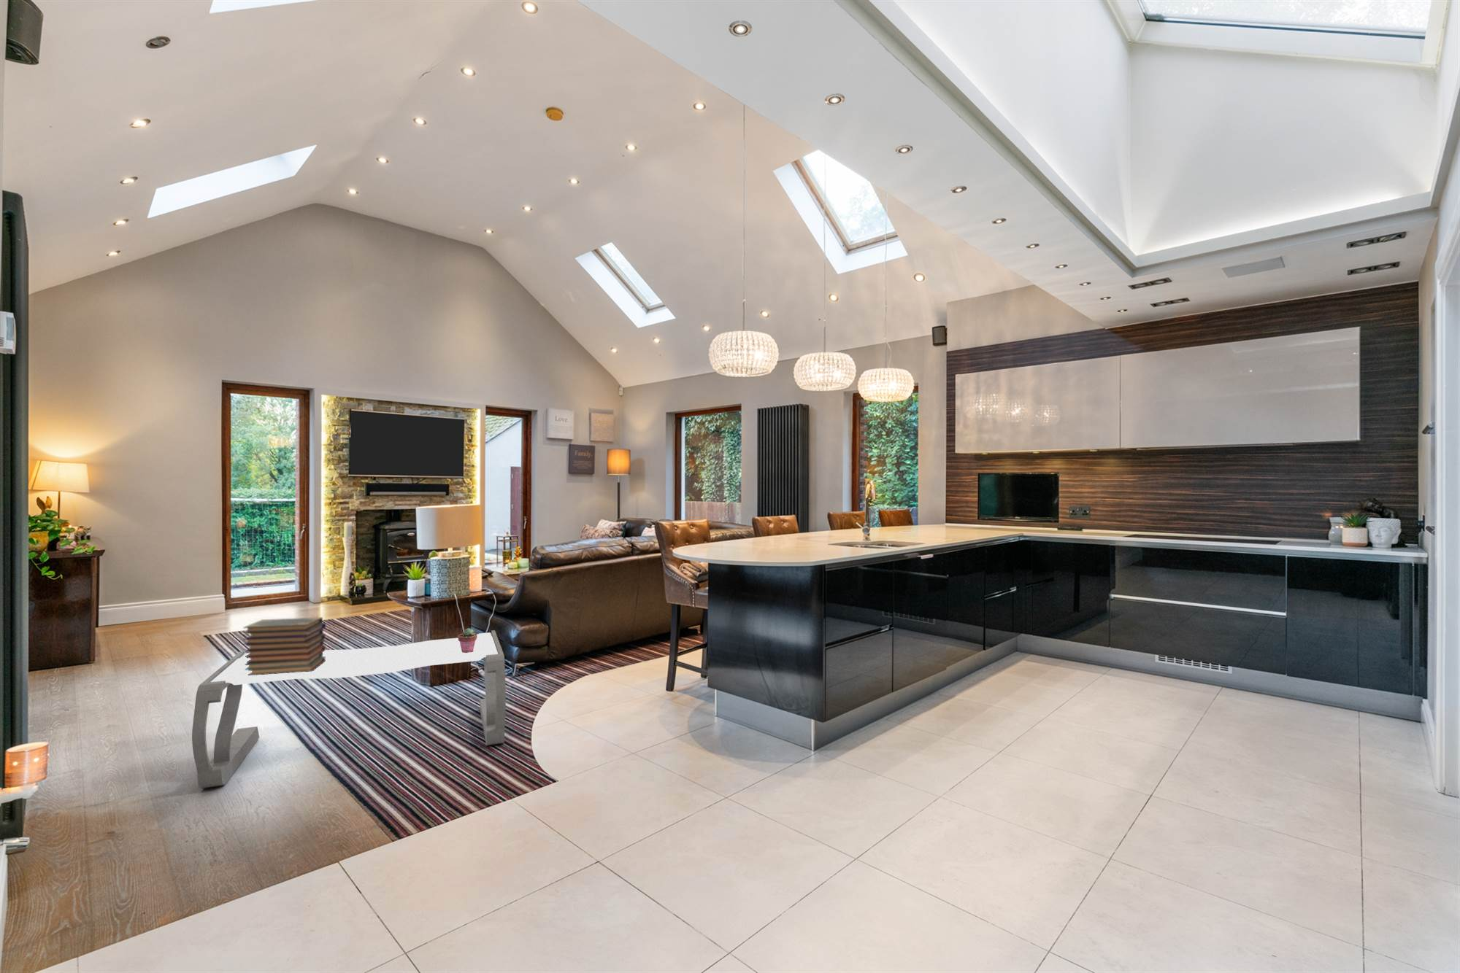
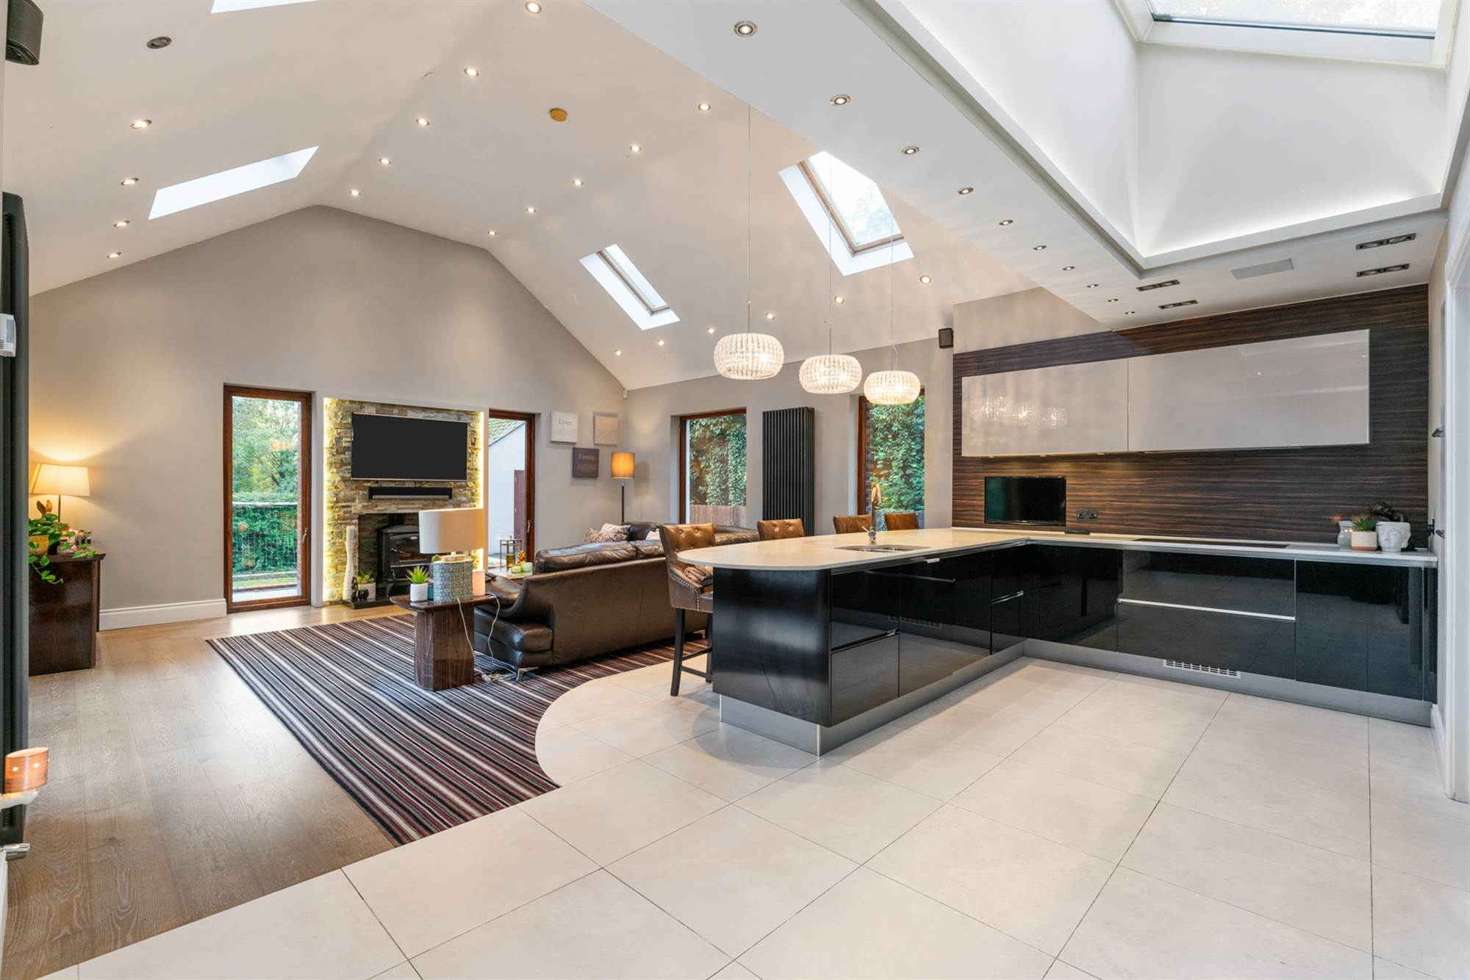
- book stack [242,617,326,675]
- coffee table [191,630,506,789]
- potted succulent [457,628,477,653]
